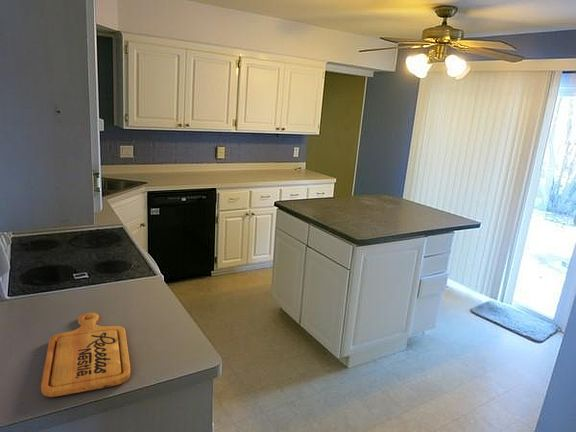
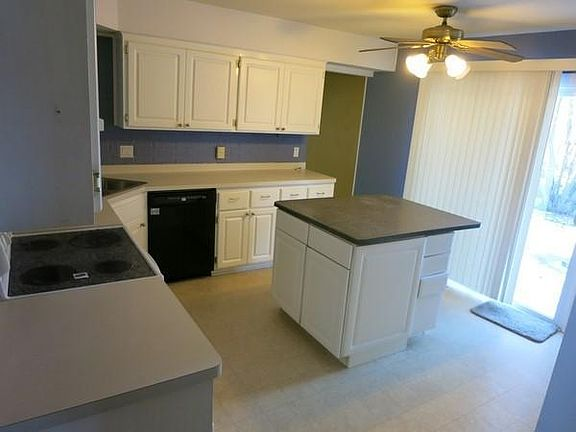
- cutting board [40,312,131,398]
